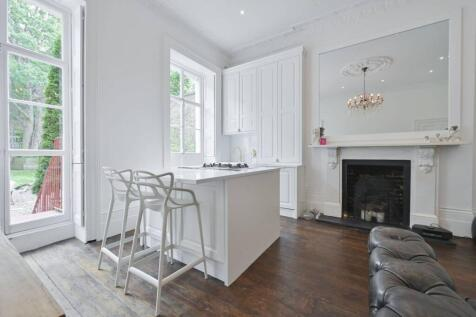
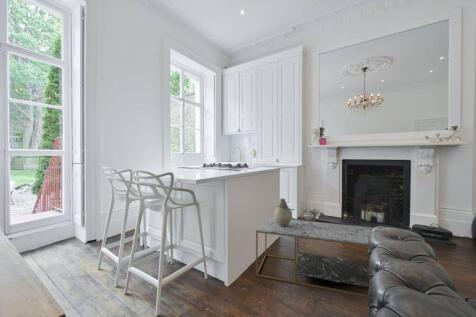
+ coffee table [255,216,374,298]
+ vase [273,198,293,226]
